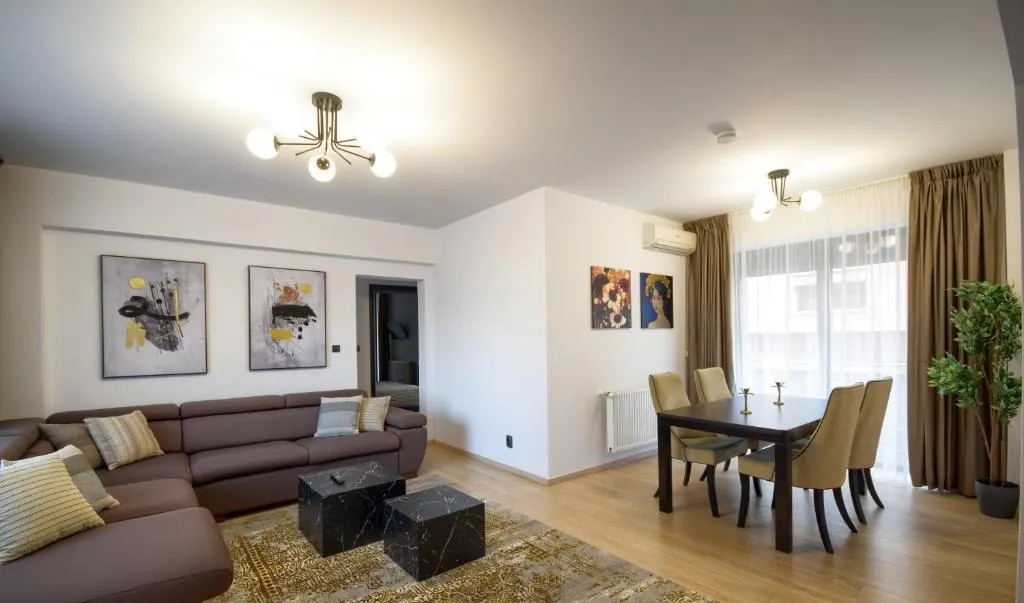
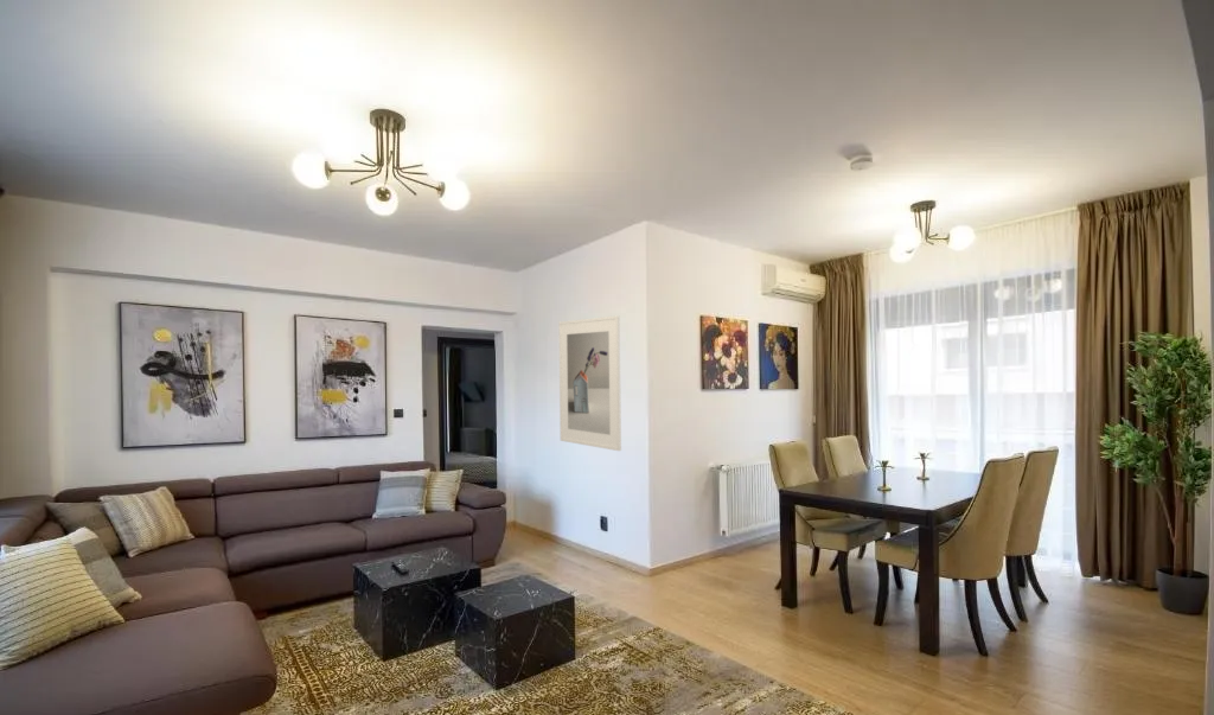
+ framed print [557,314,622,452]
